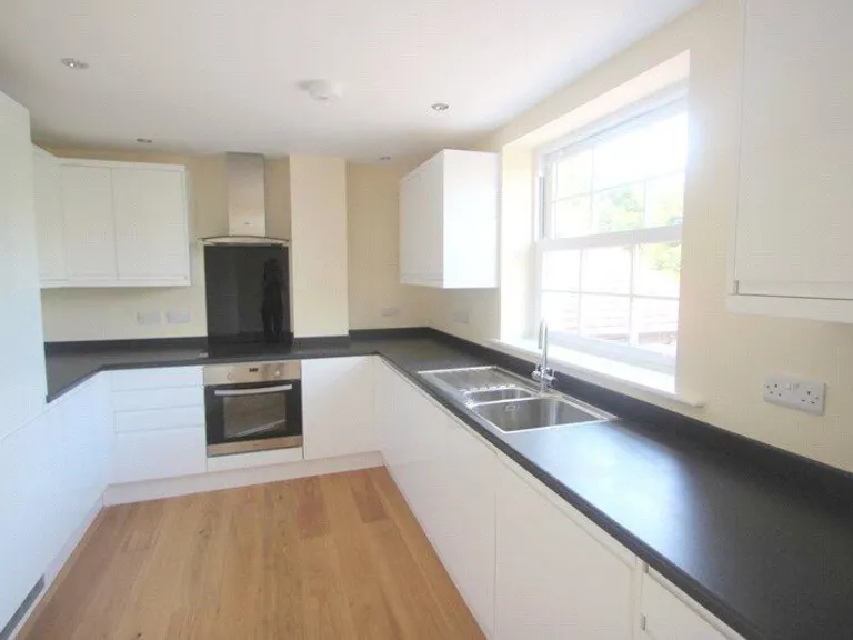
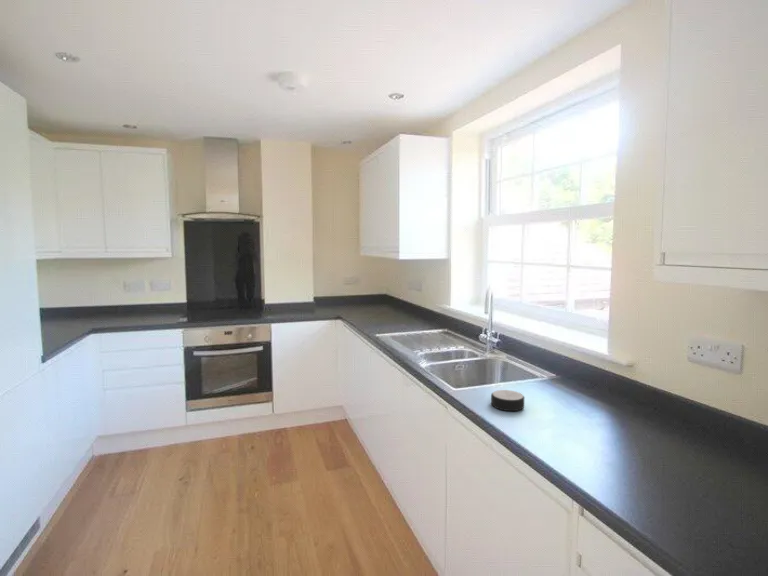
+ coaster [490,389,525,412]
